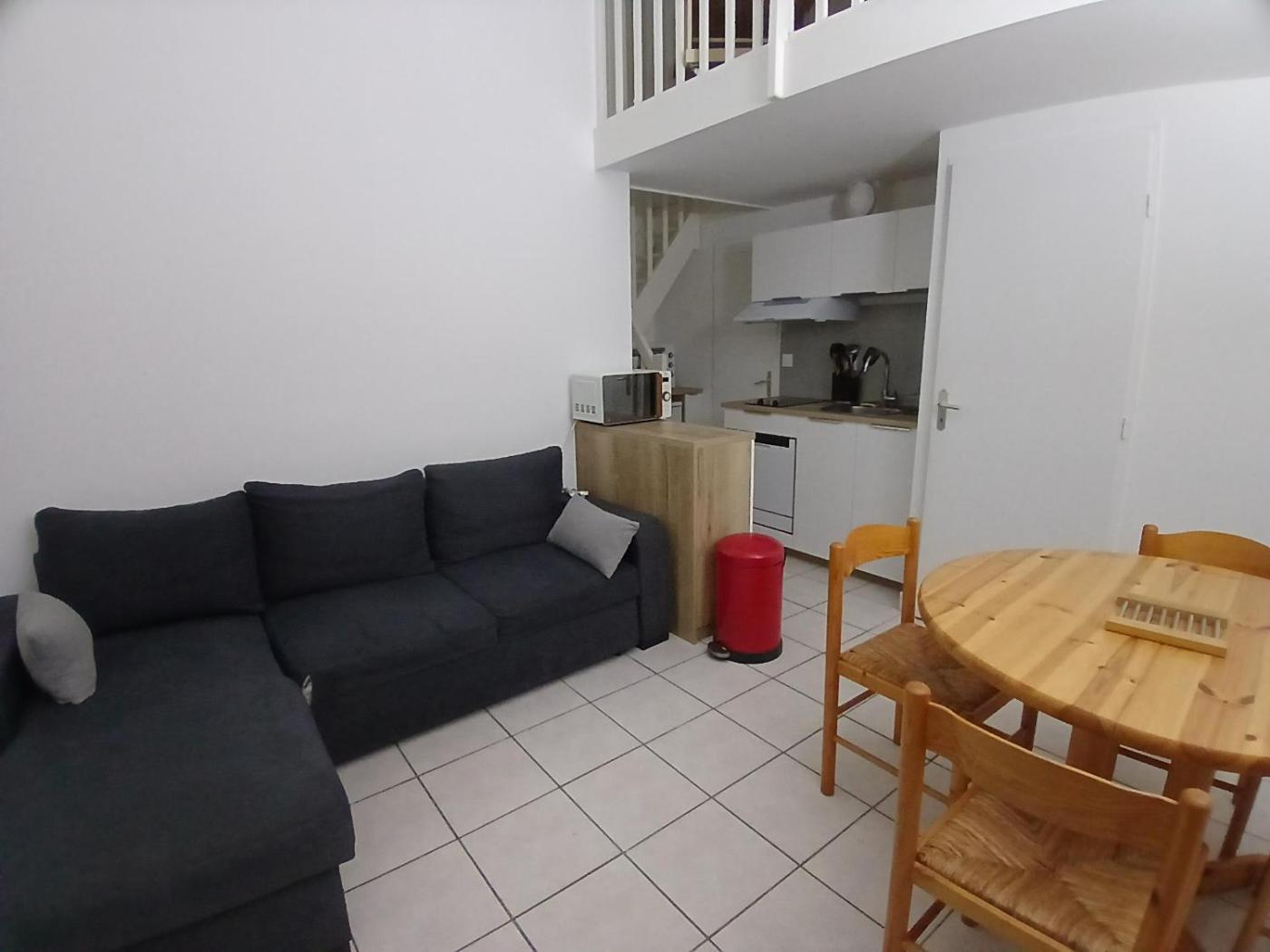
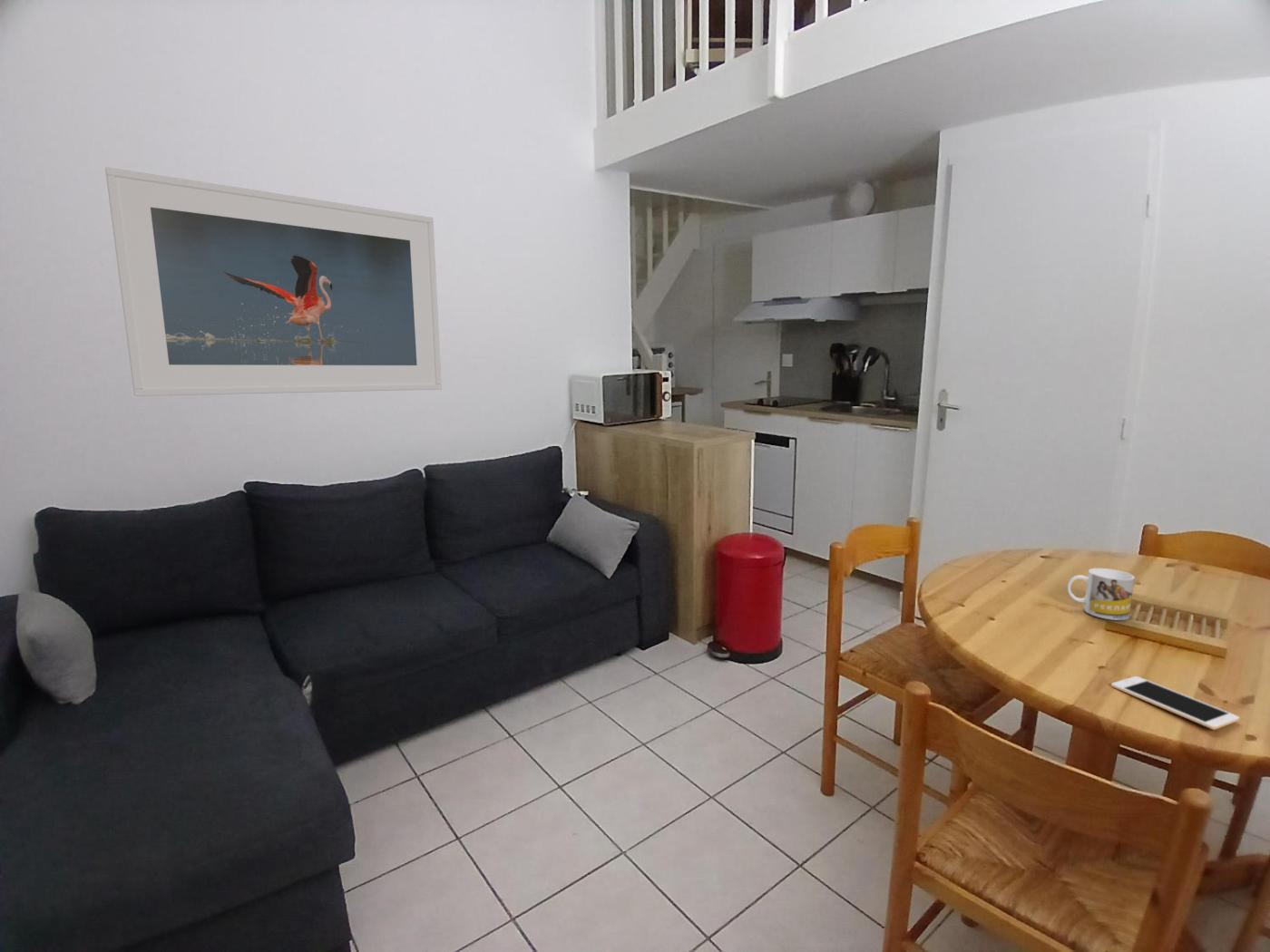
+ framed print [104,167,443,397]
+ cell phone [1110,675,1240,731]
+ mug [1067,568,1136,621]
